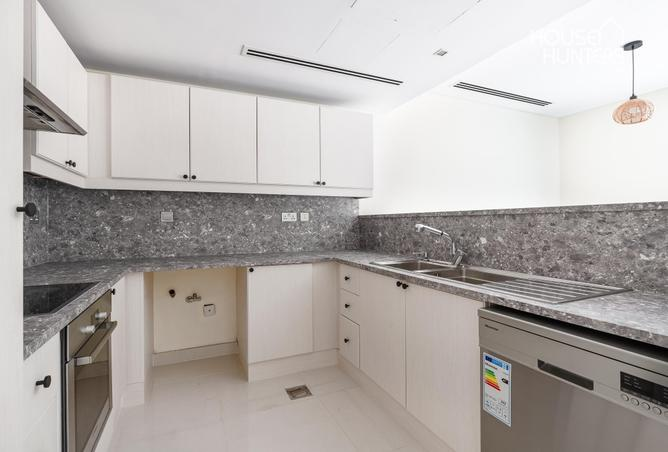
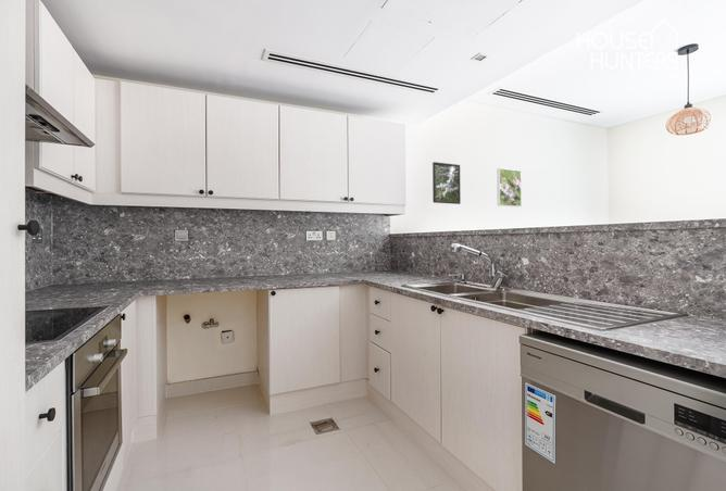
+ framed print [496,167,523,207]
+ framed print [431,161,462,205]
